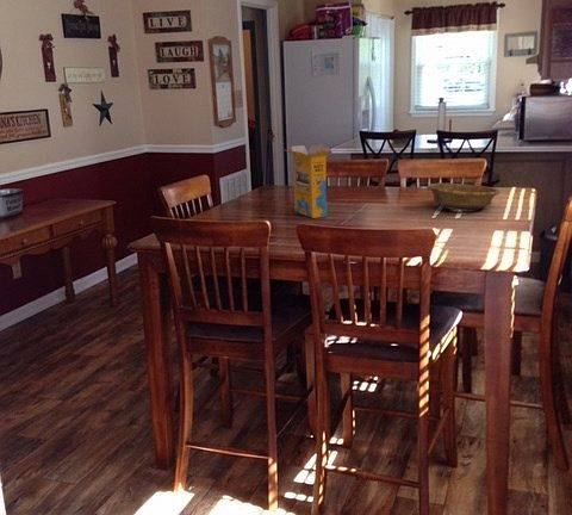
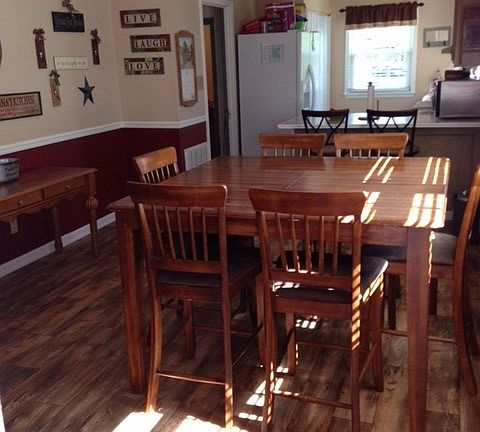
- decorative bowl [427,182,500,212]
- cereal box [285,143,331,219]
